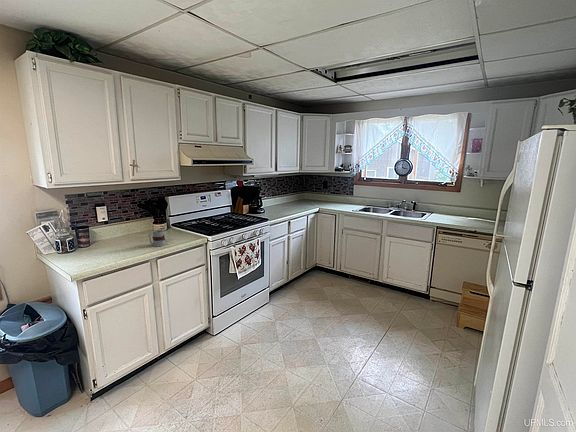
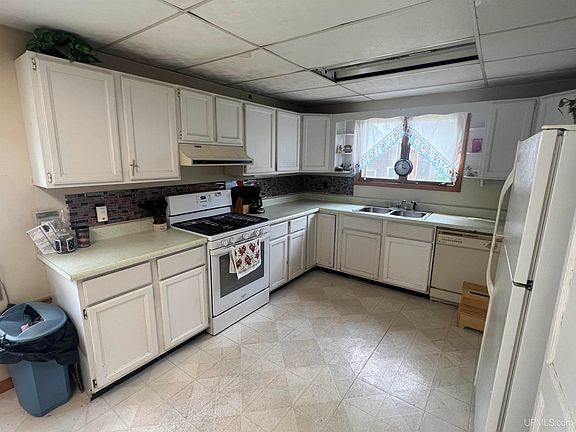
- mug [148,229,167,247]
